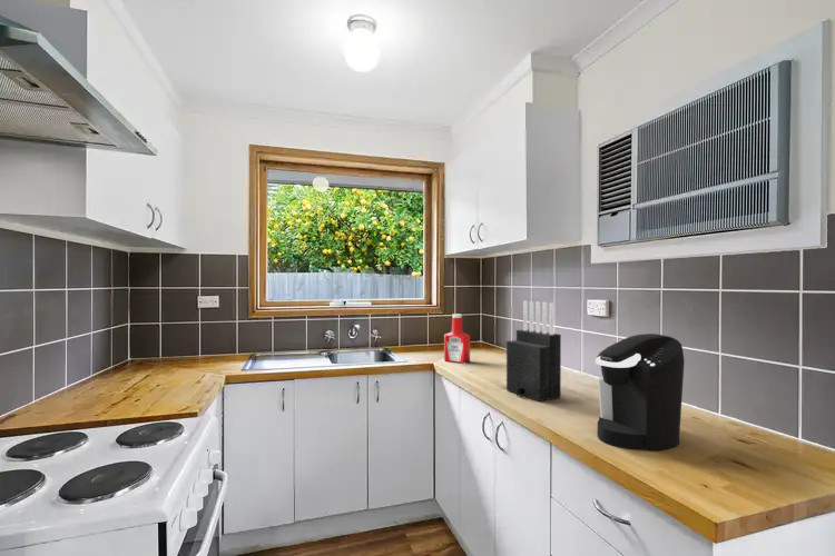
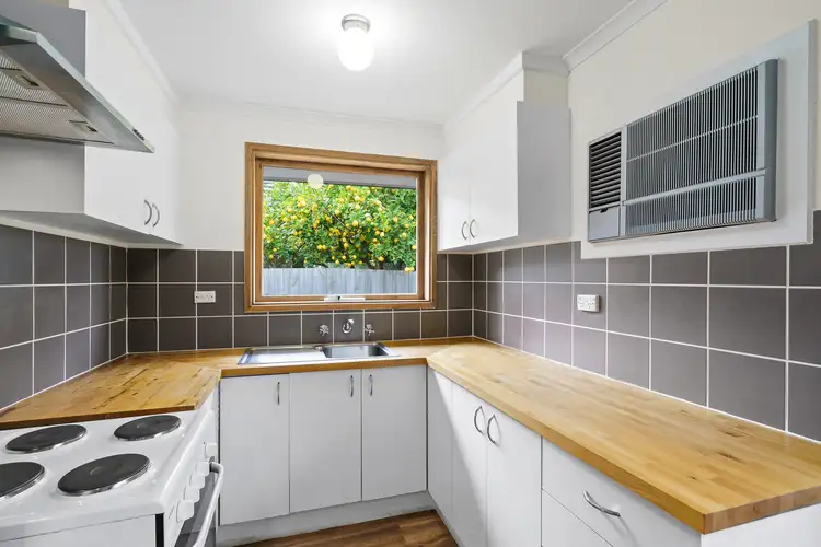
- soap bottle [443,312,471,365]
- knife block [505,299,562,403]
- coffee maker [595,332,686,451]
